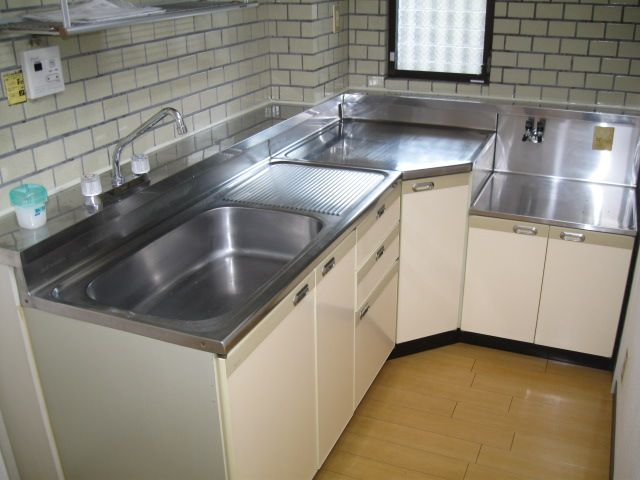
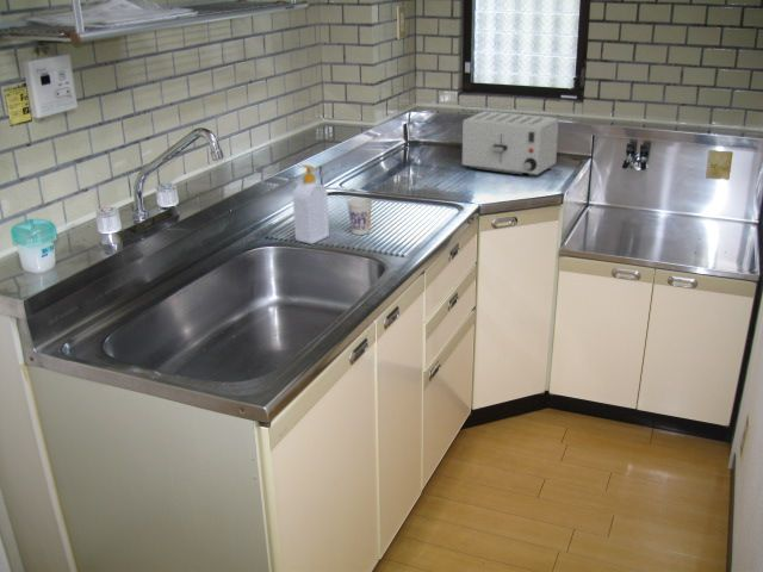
+ soap bottle [292,163,330,245]
+ cup [346,197,373,236]
+ toaster [461,110,559,178]
